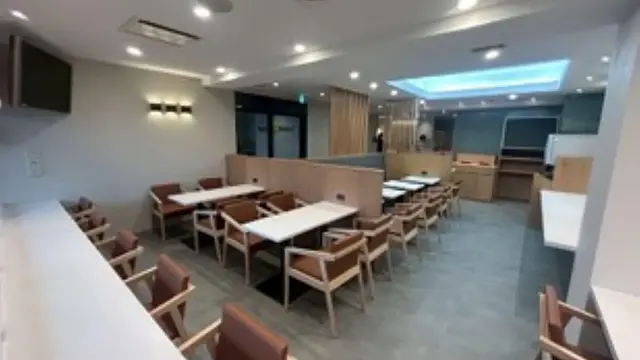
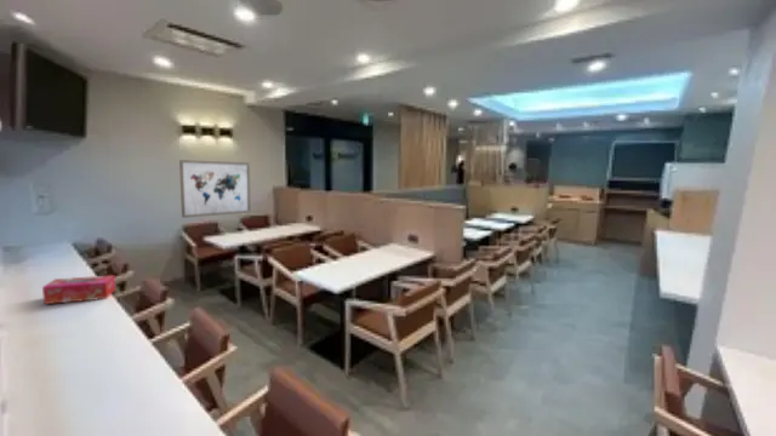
+ wall art [178,159,252,219]
+ tissue box [41,274,116,305]
